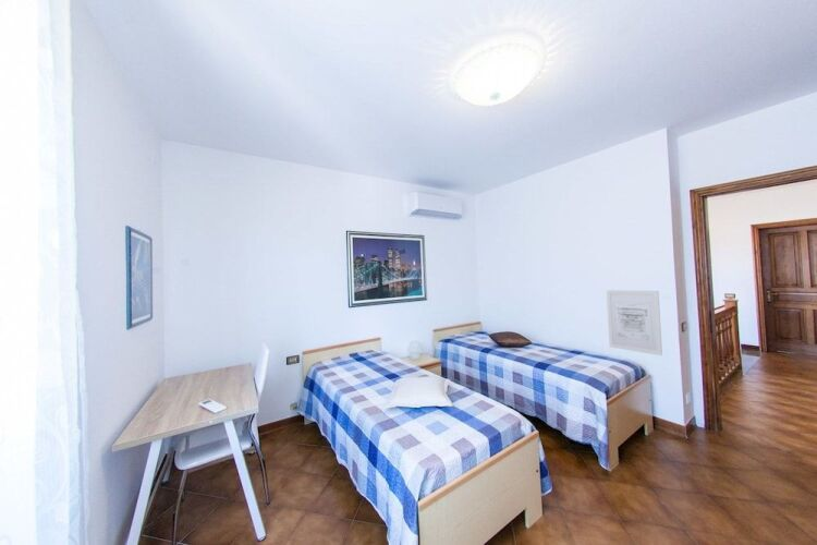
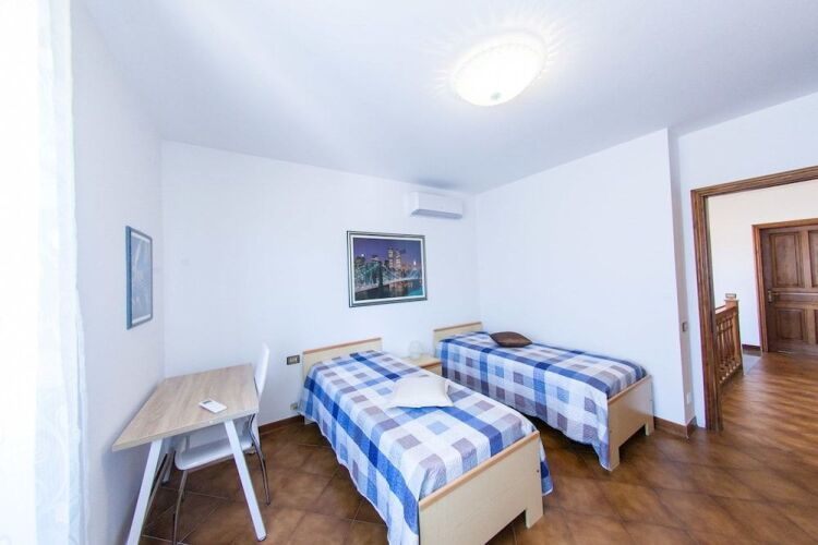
- wall art [606,289,663,356]
